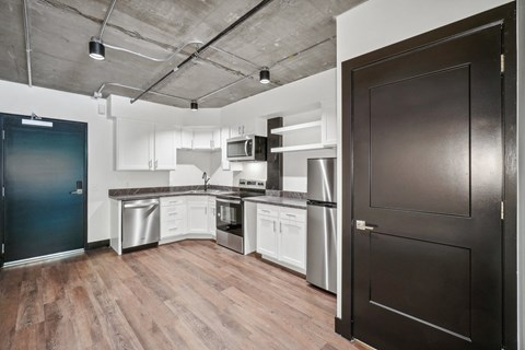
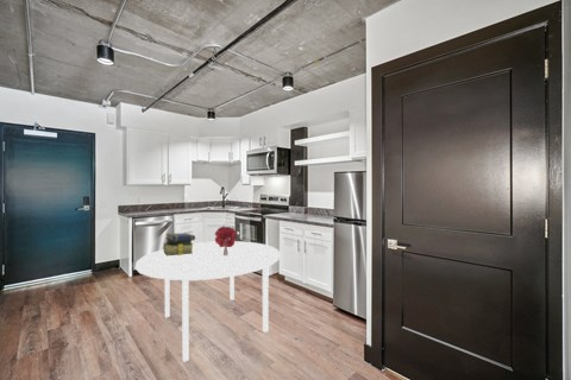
+ stack of books [163,232,196,256]
+ dining table [134,240,282,362]
+ bouquet [214,226,238,256]
